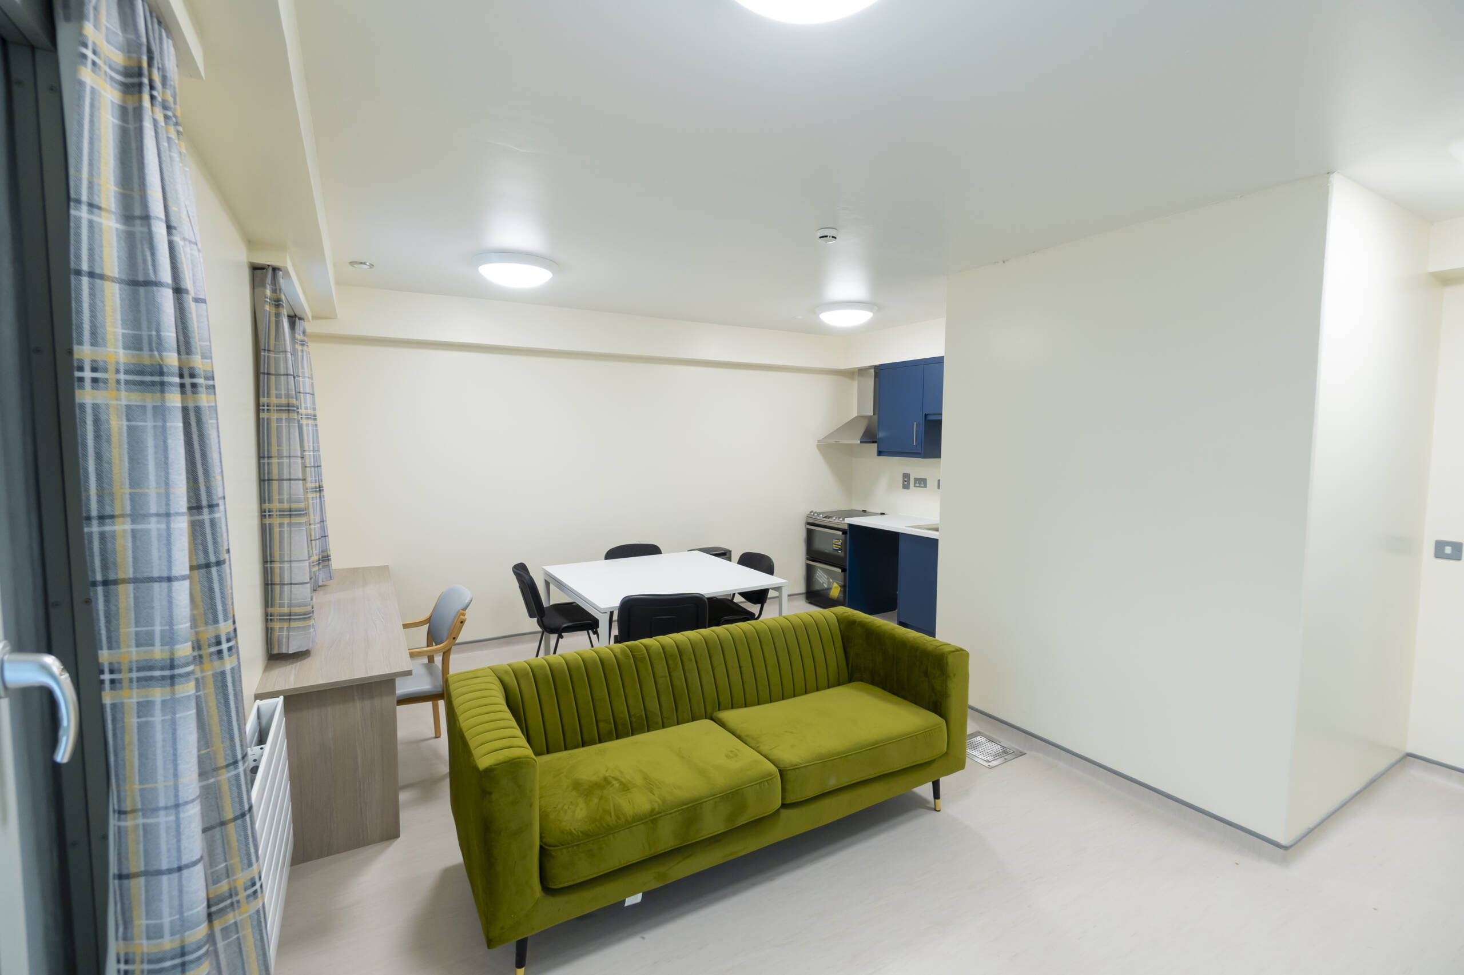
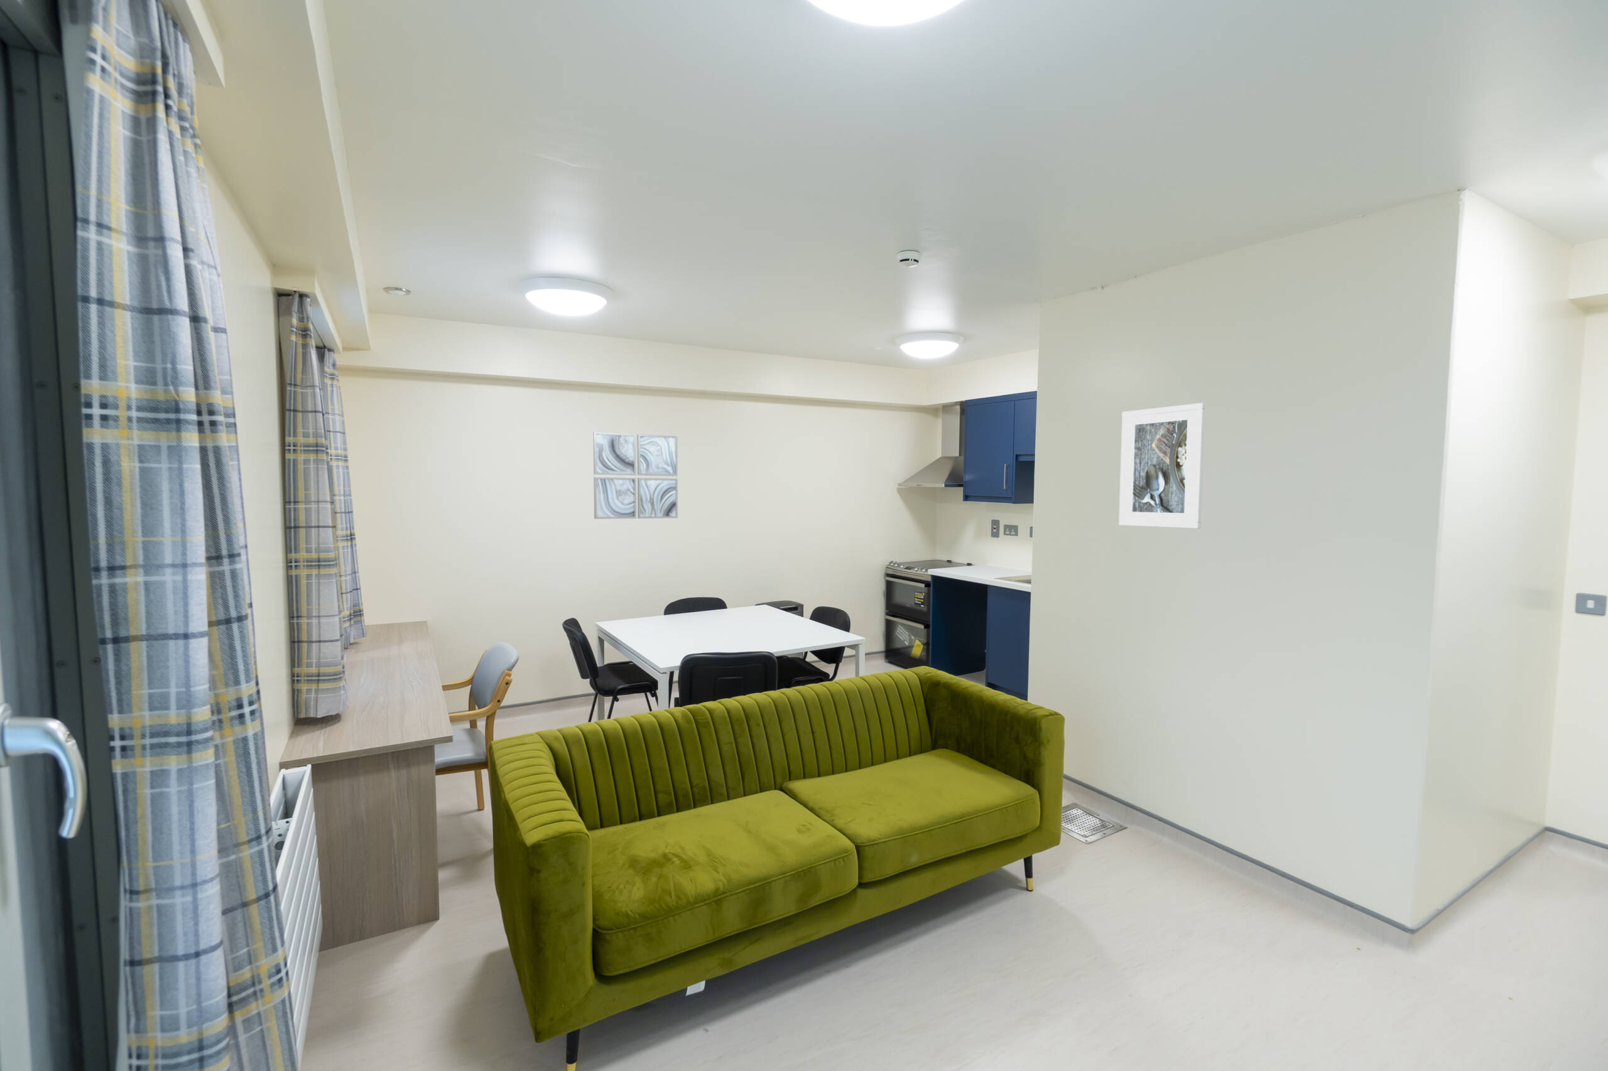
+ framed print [1118,403,1205,530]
+ wall art [593,432,678,520]
